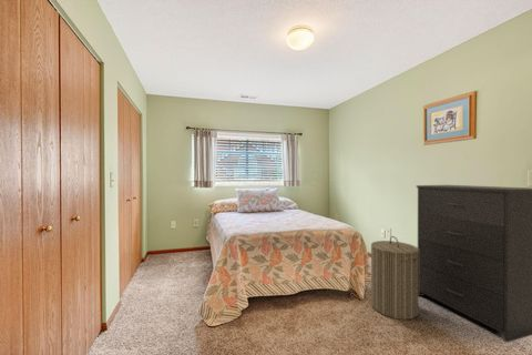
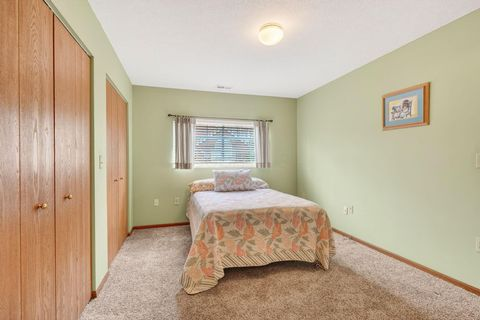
- dresser [416,184,532,344]
- laundry hamper [370,235,420,321]
